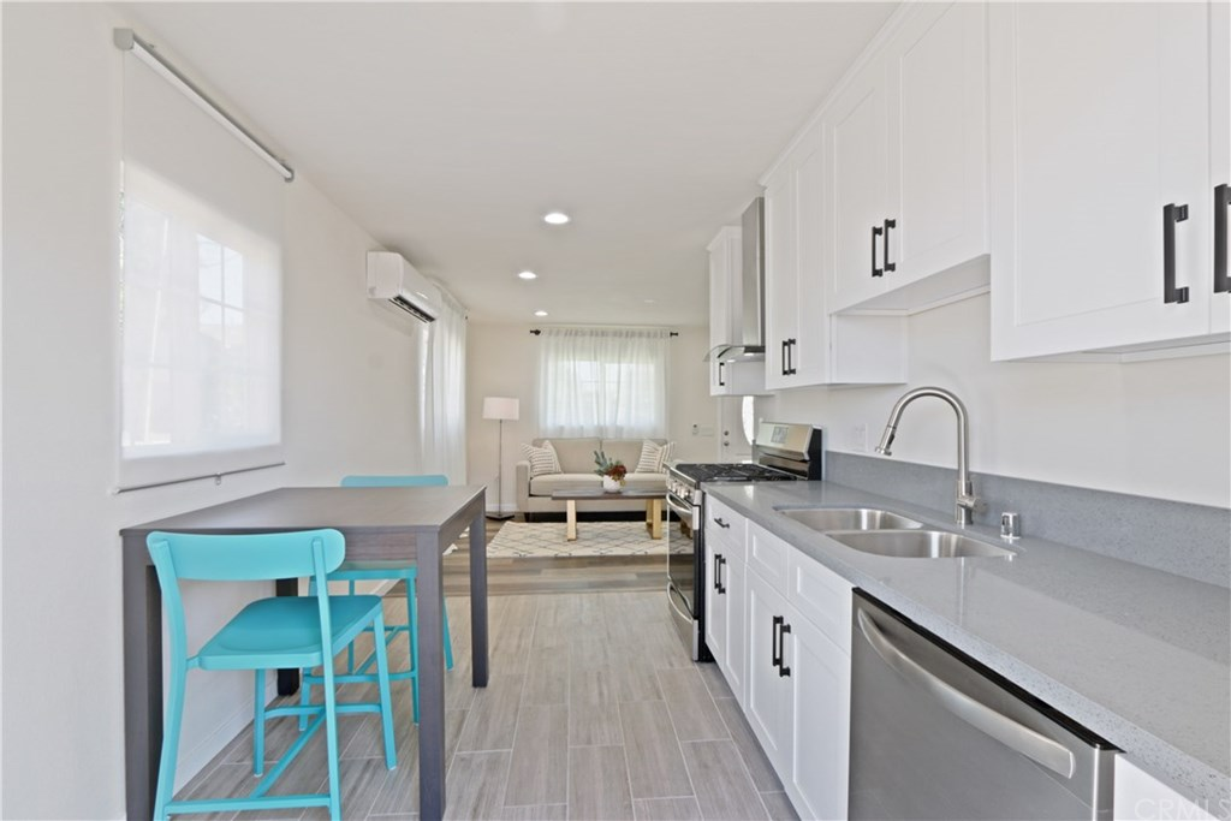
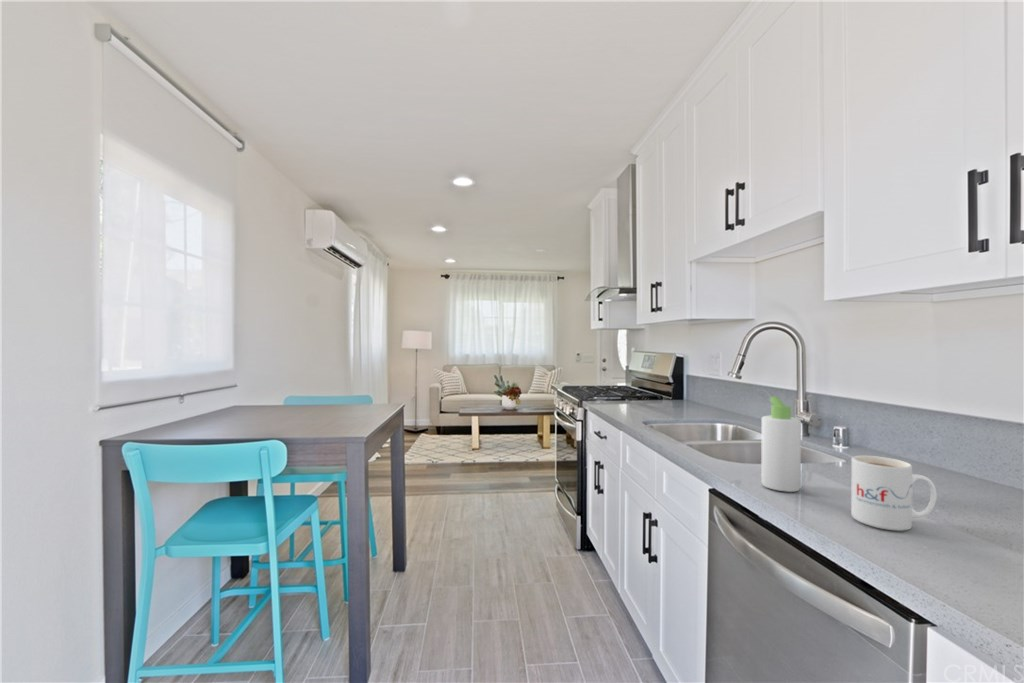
+ bottle [760,388,802,493]
+ mug [850,455,937,532]
